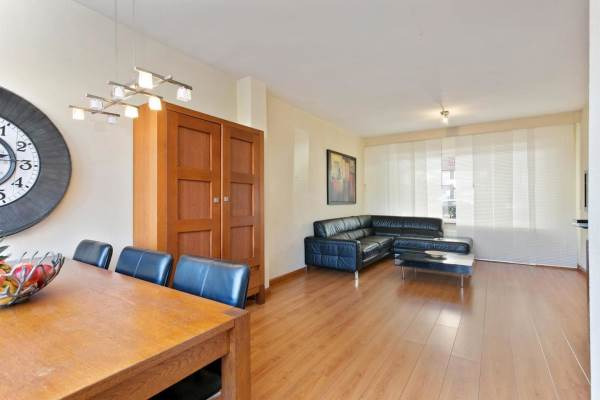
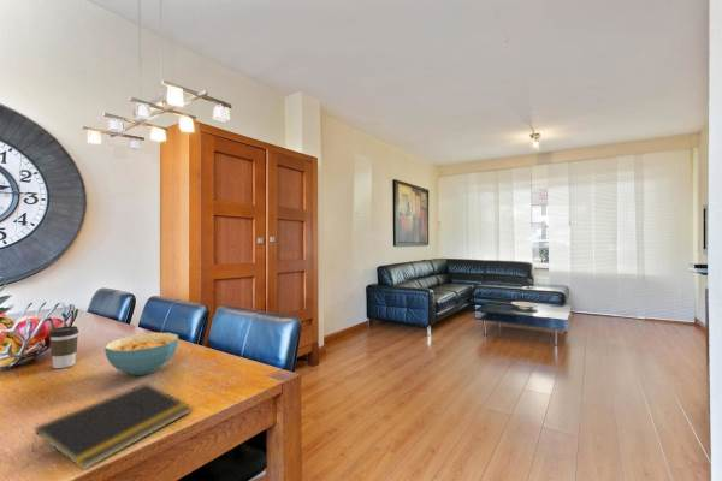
+ cereal bowl [103,332,179,376]
+ notepad [30,382,193,471]
+ coffee cup [48,325,79,369]
